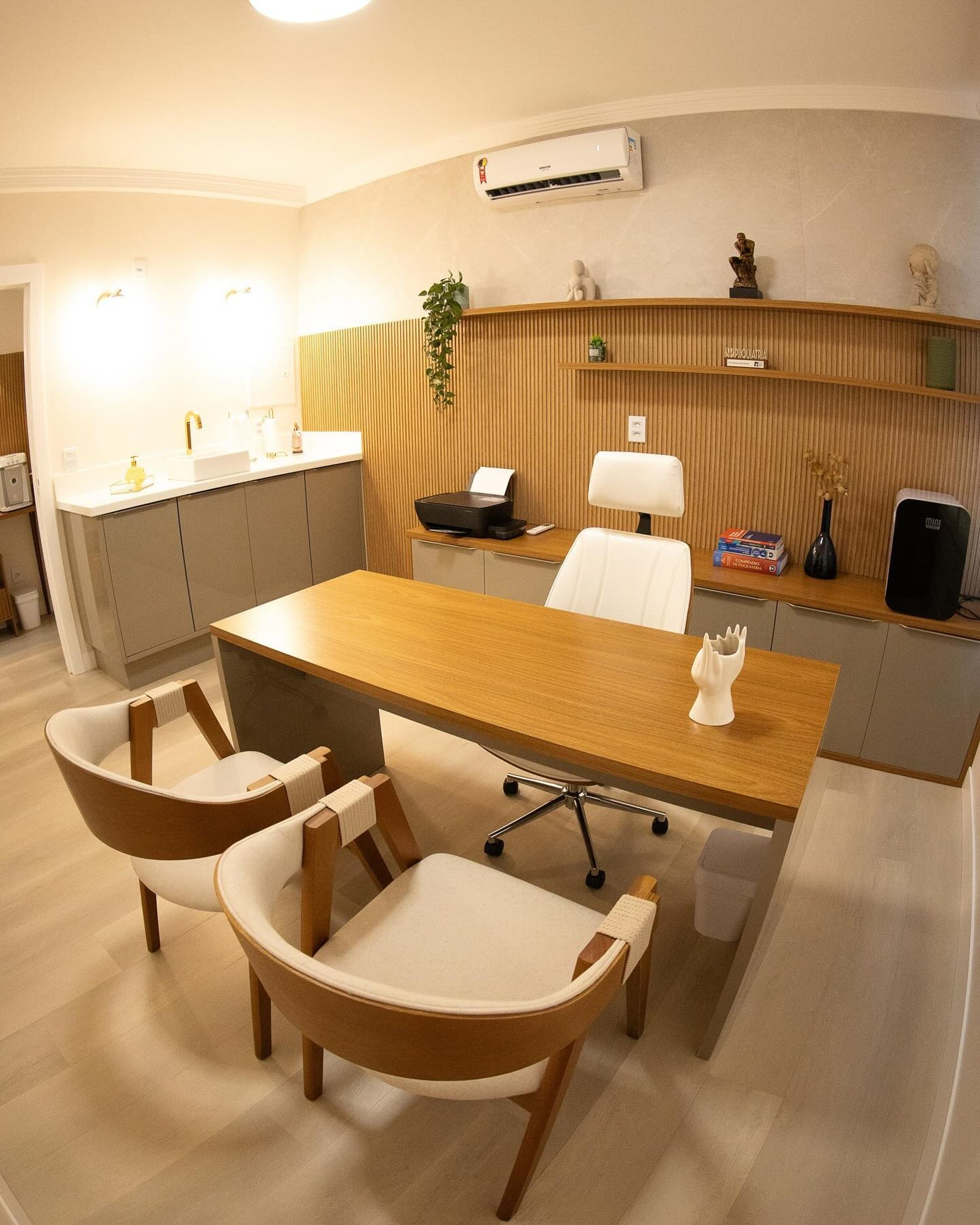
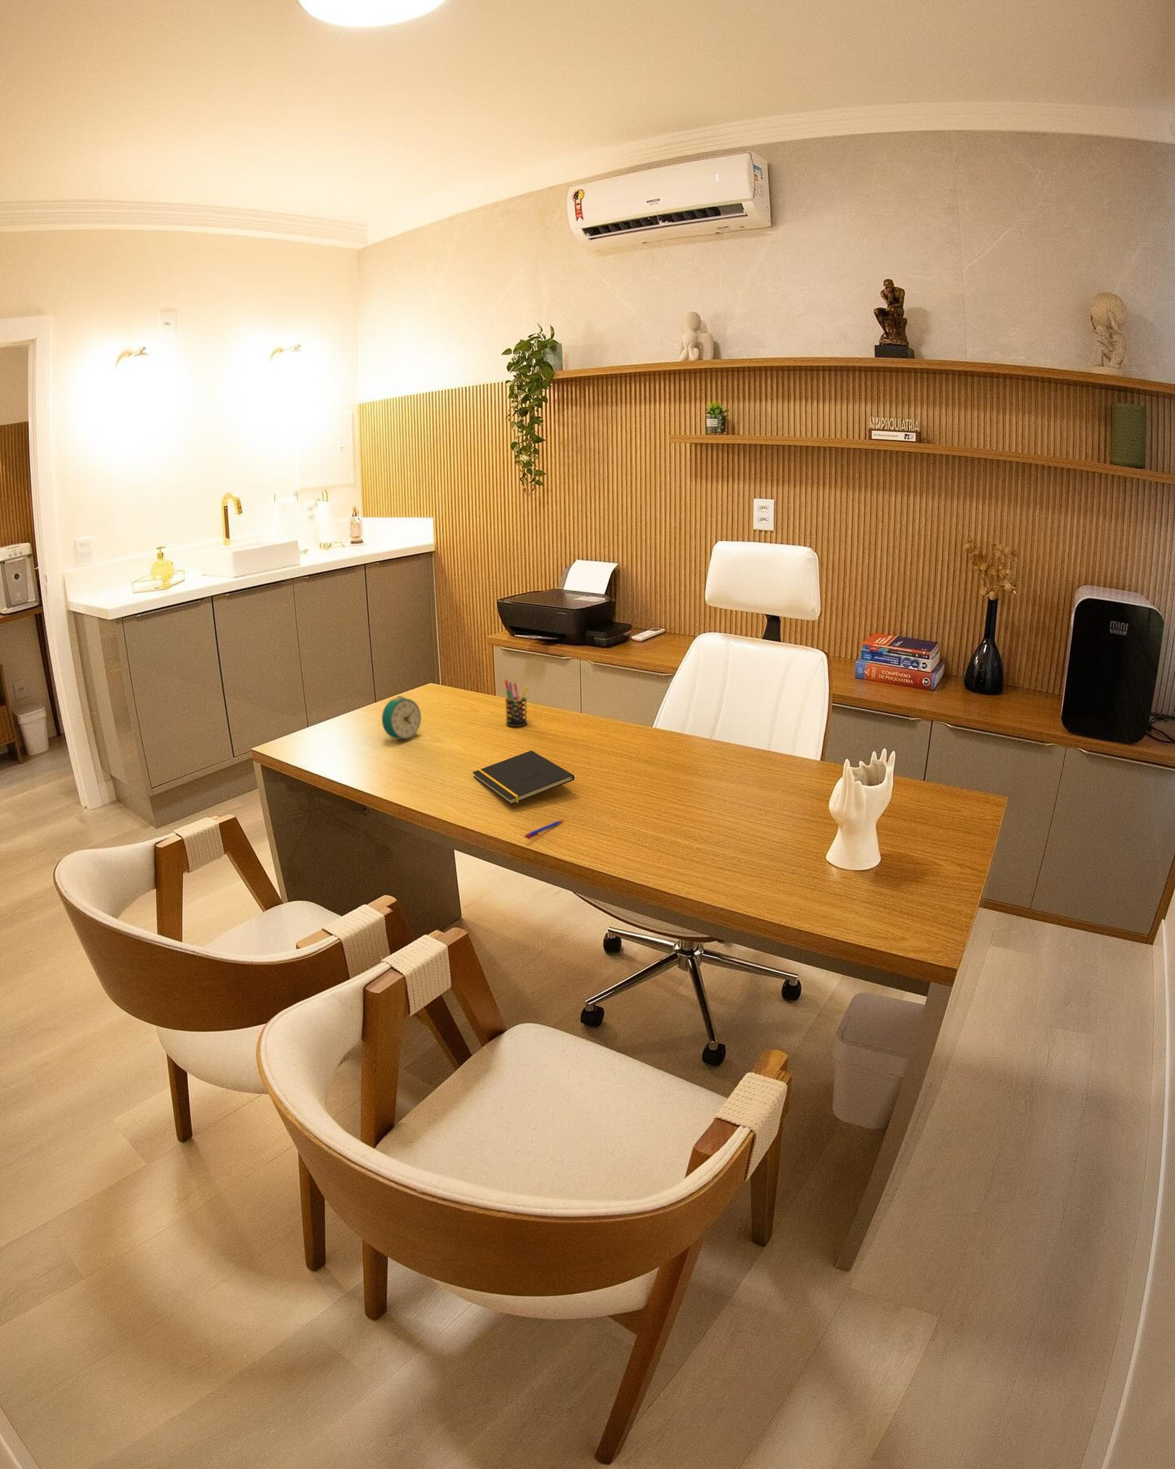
+ pen holder [505,680,529,727]
+ notepad [472,749,576,806]
+ alarm clock [381,696,422,743]
+ pen [523,819,565,839]
